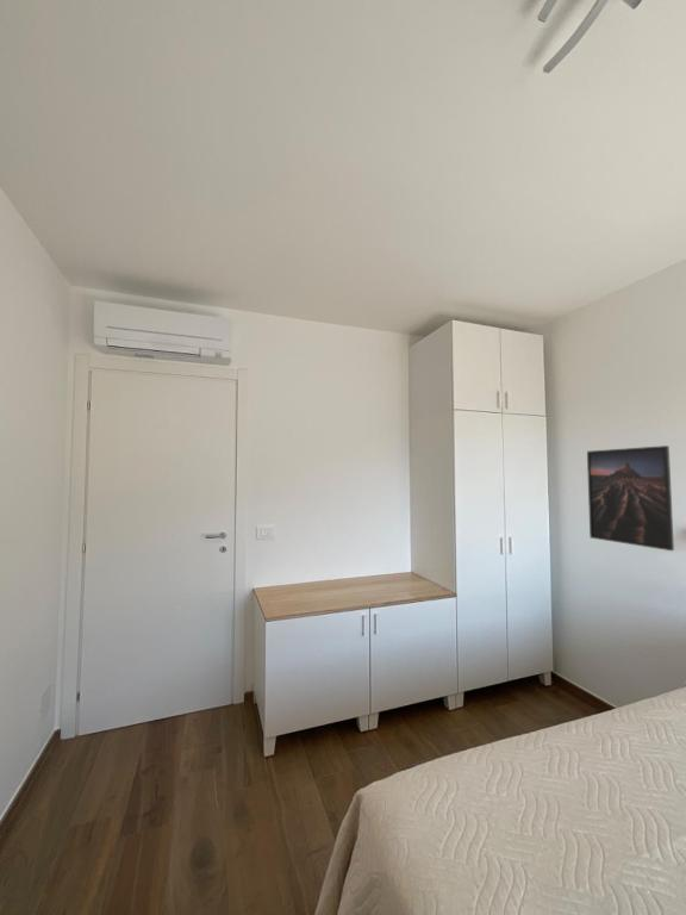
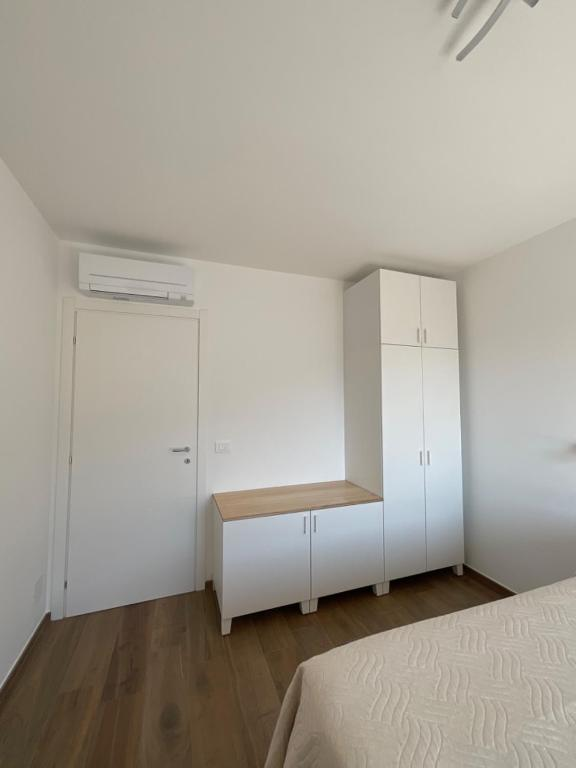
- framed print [586,444,675,552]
